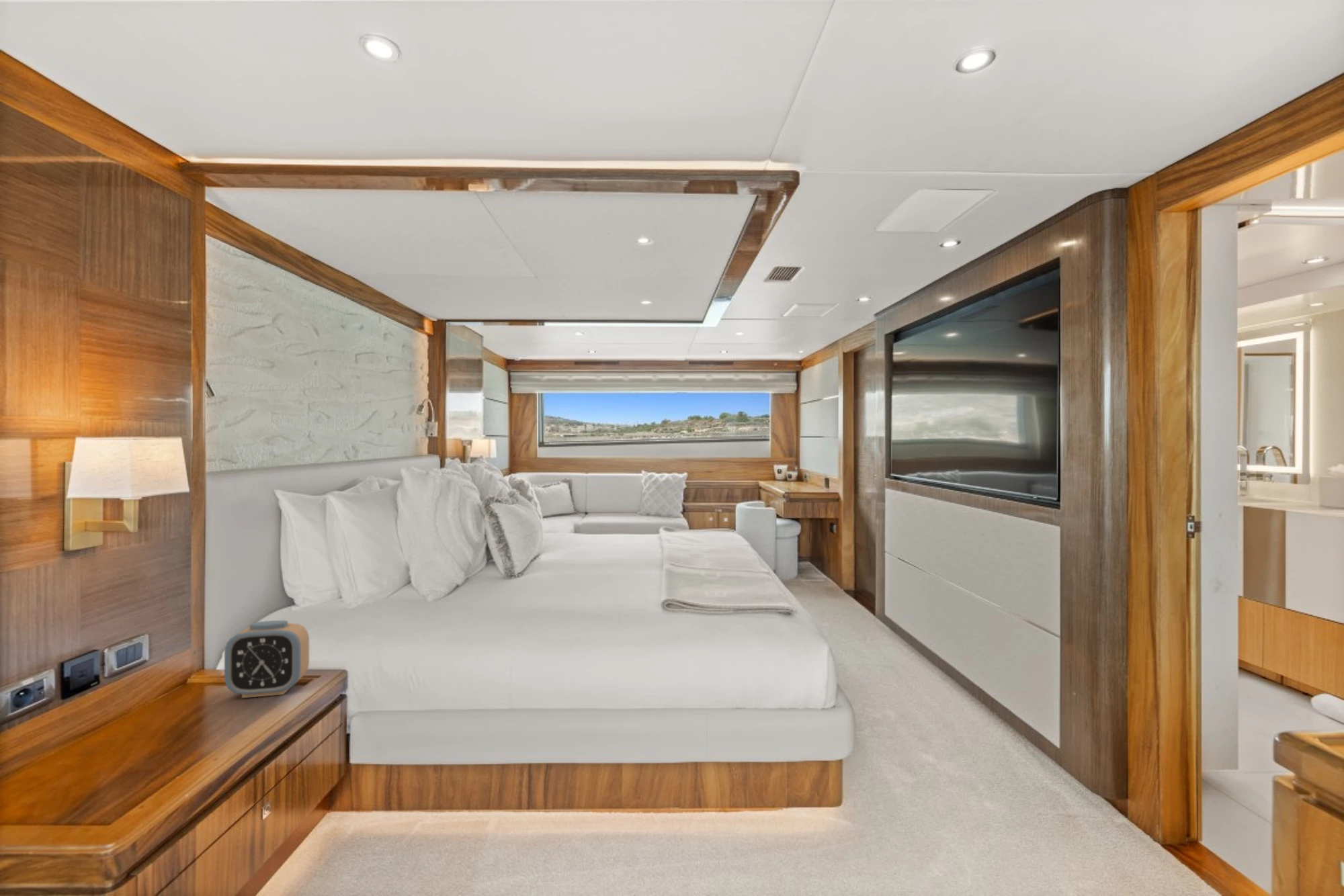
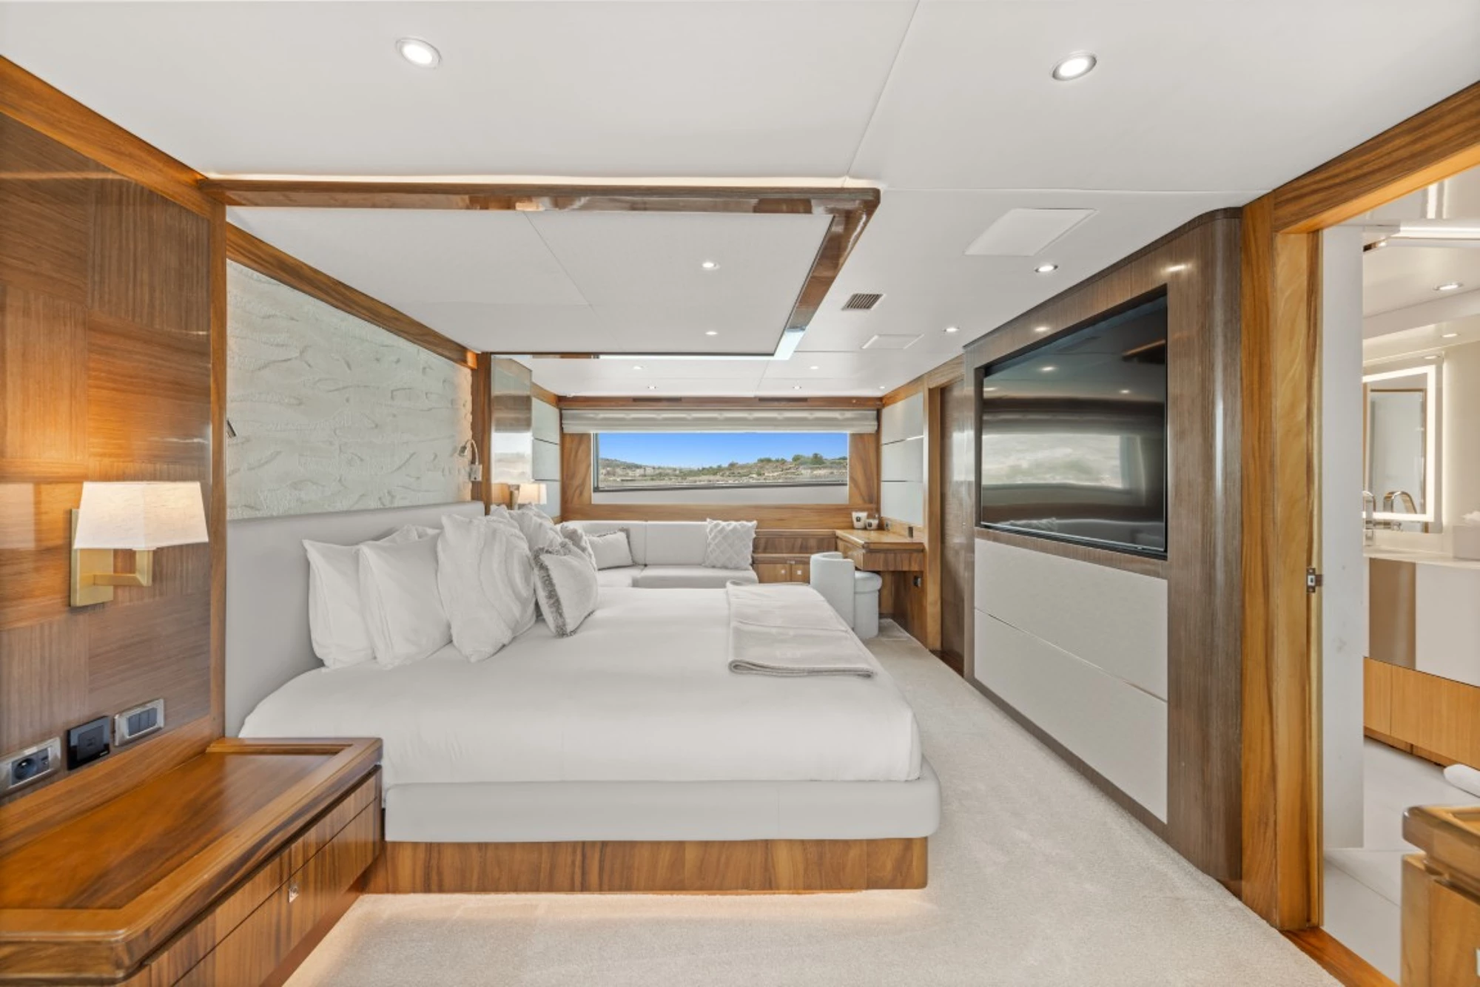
- alarm clock [224,620,310,699]
